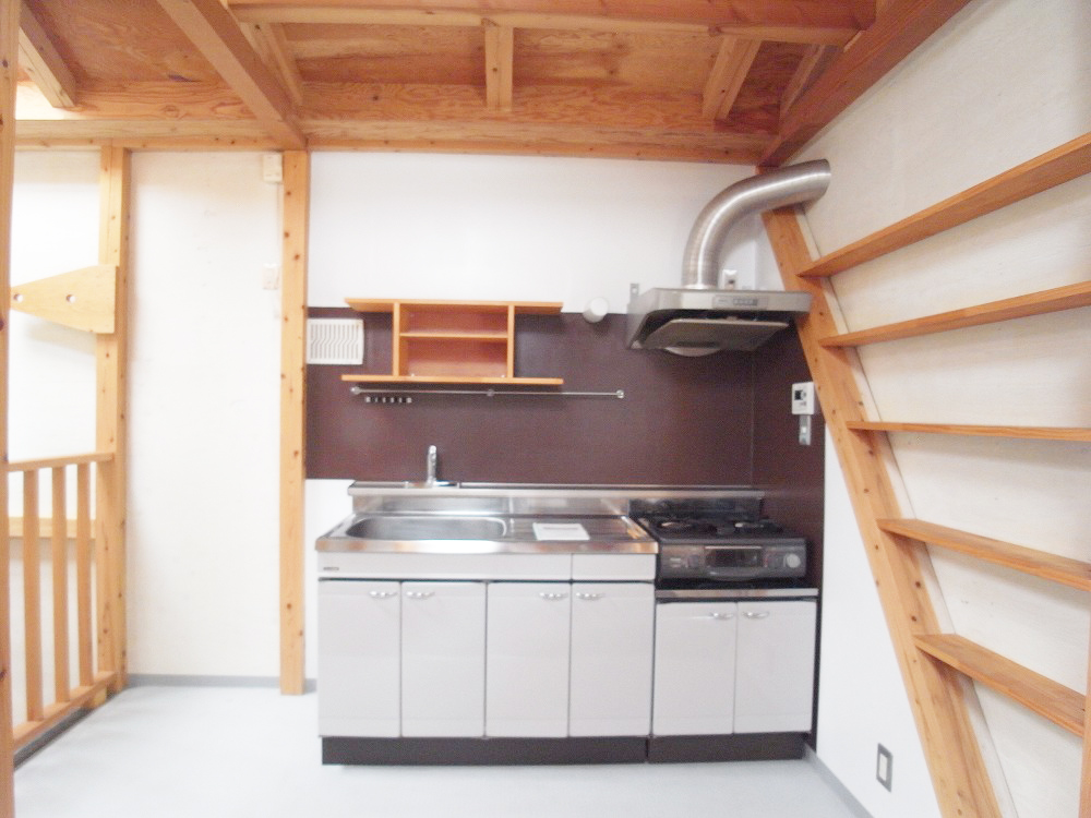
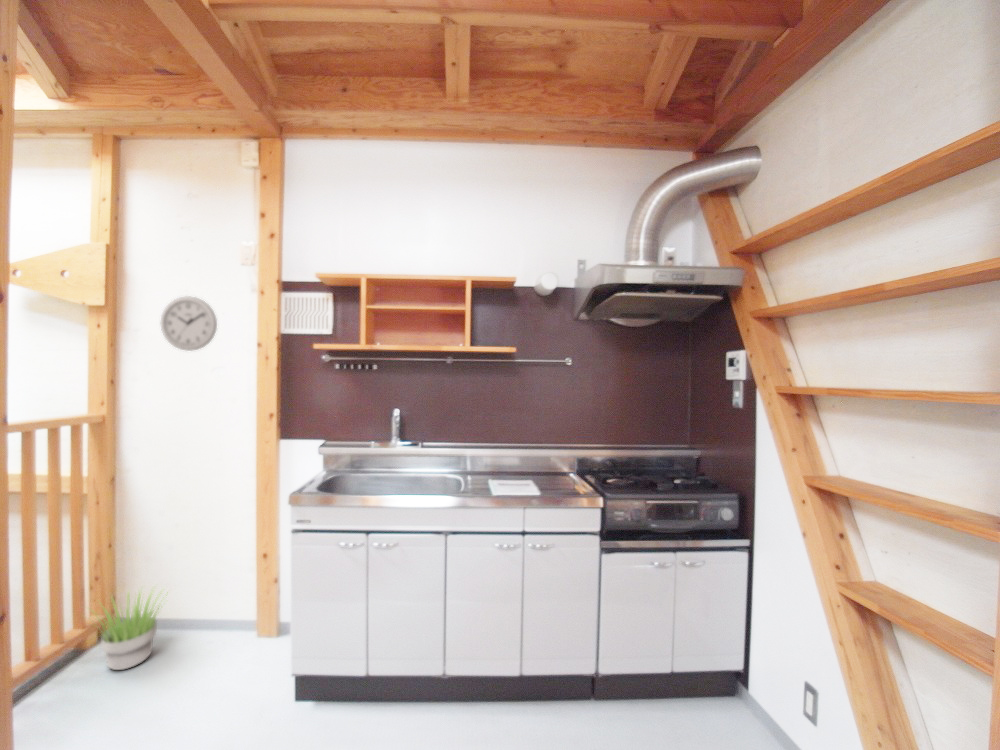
+ potted plant [80,584,171,671]
+ wall clock [160,295,218,352]
